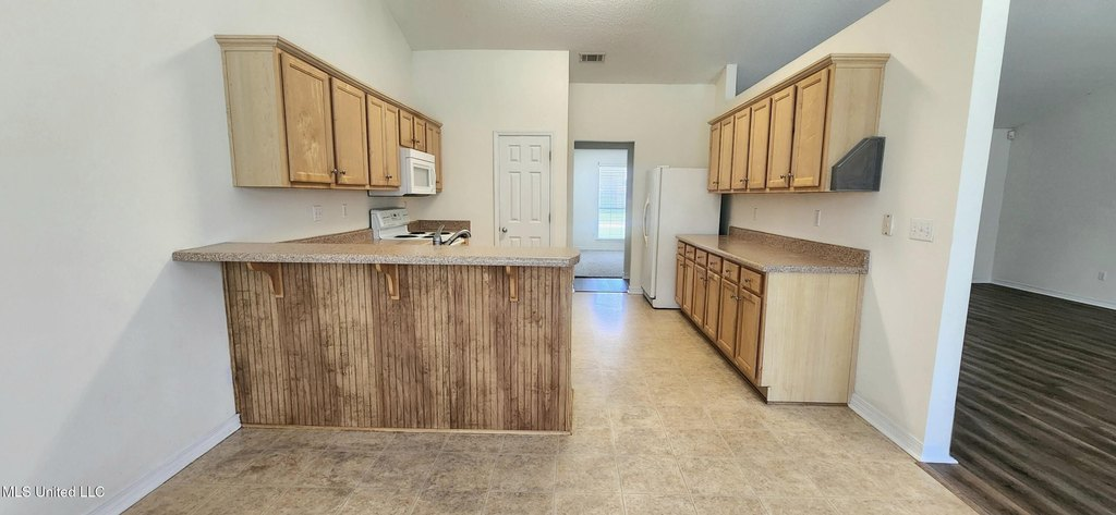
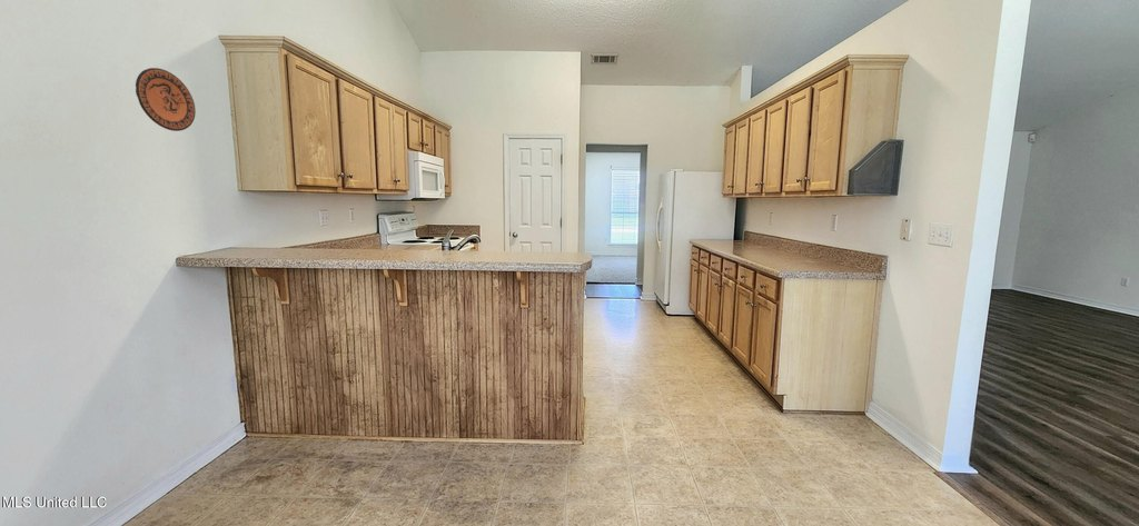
+ decorative plate [135,67,197,132]
